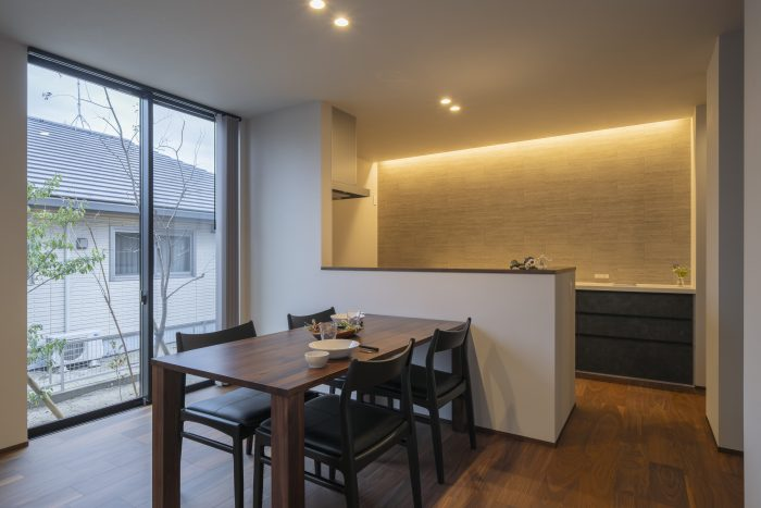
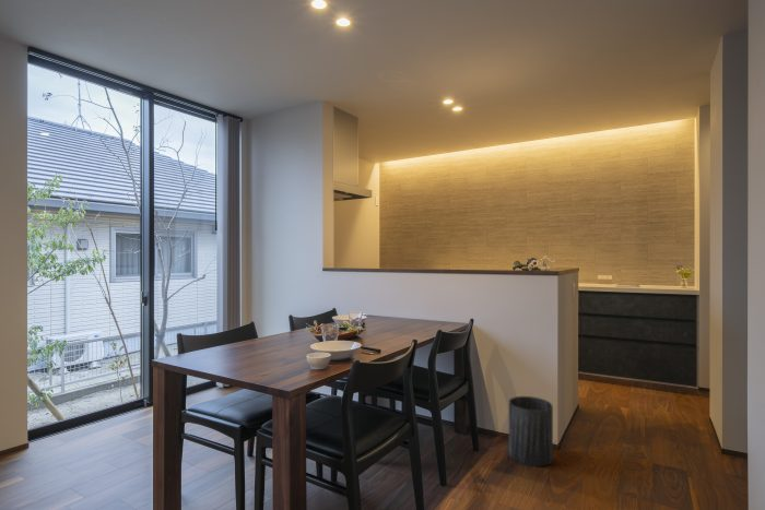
+ trash can [508,395,554,467]
